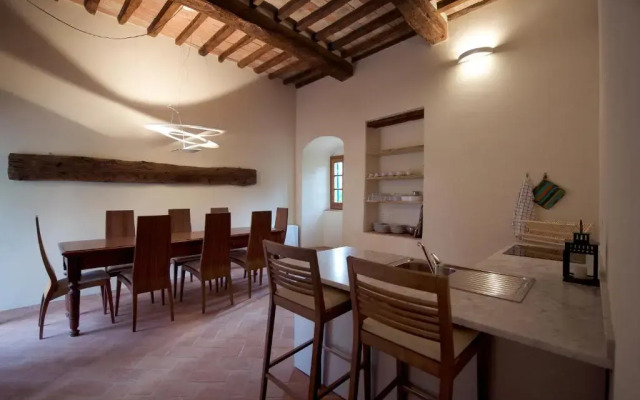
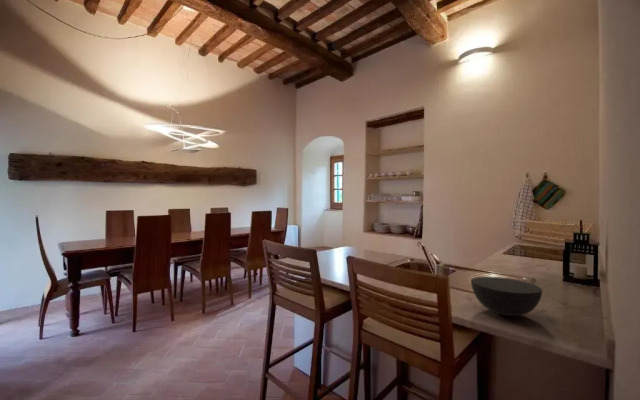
+ bowl [470,276,543,317]
